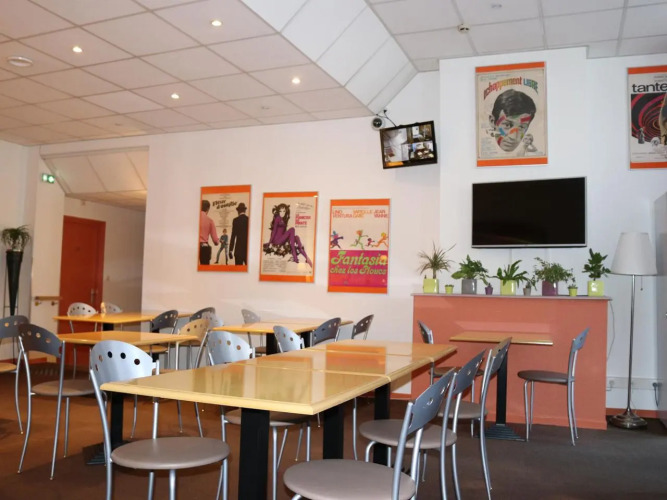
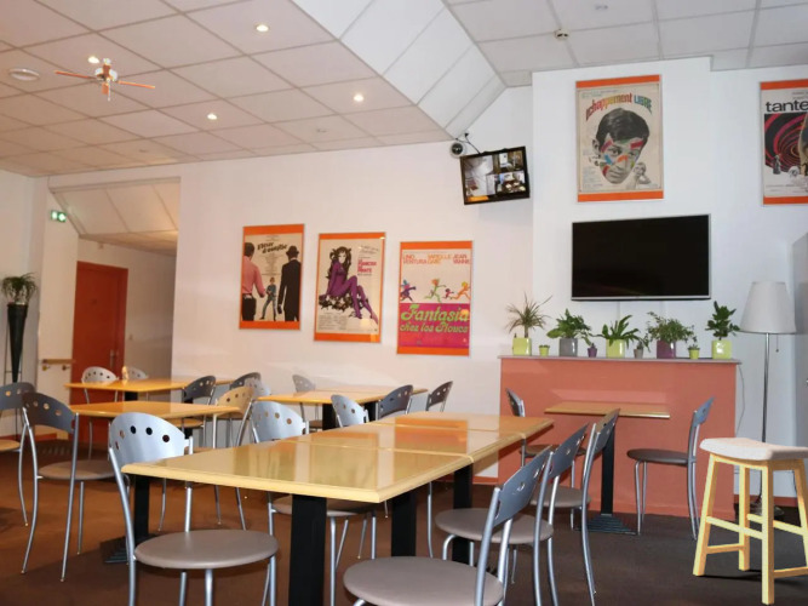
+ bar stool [692,436,808,606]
+ ceiling fan [53,57,156,102]
